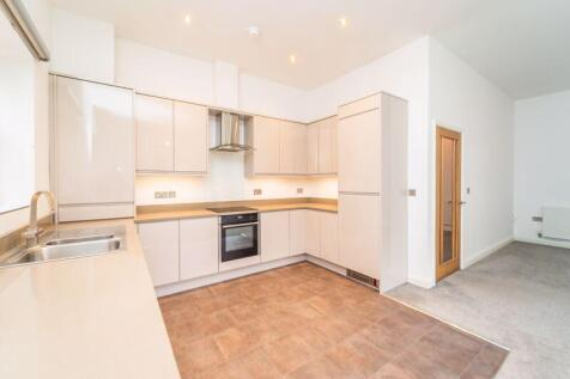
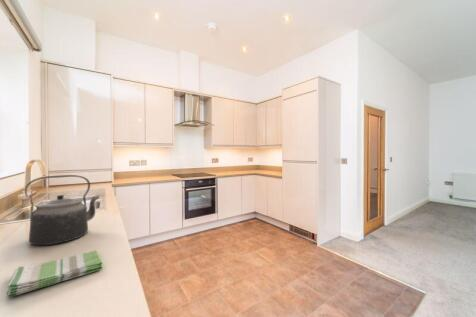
+ kettle [24,174,101,246]
+ dish towel [5,250,103,298]
